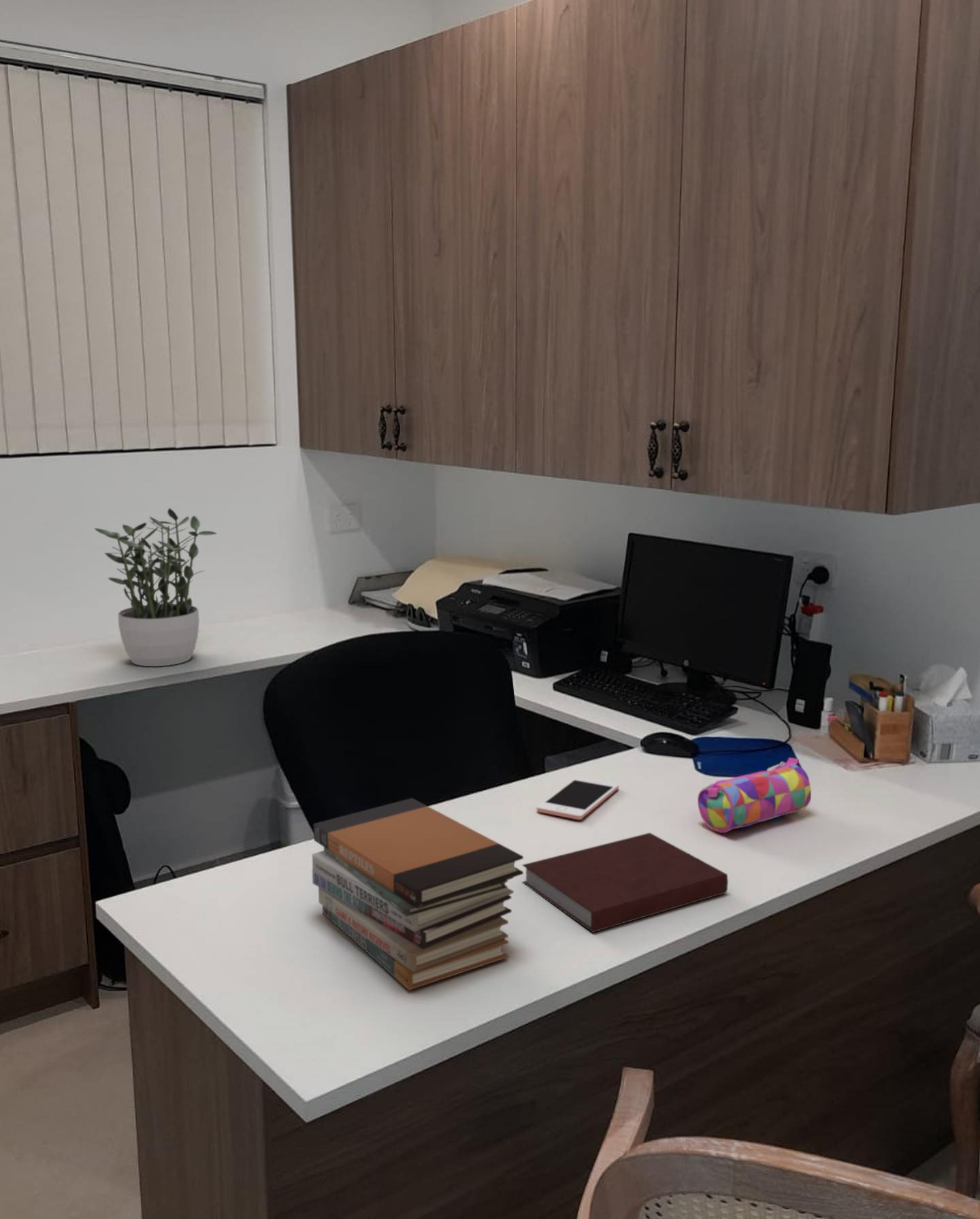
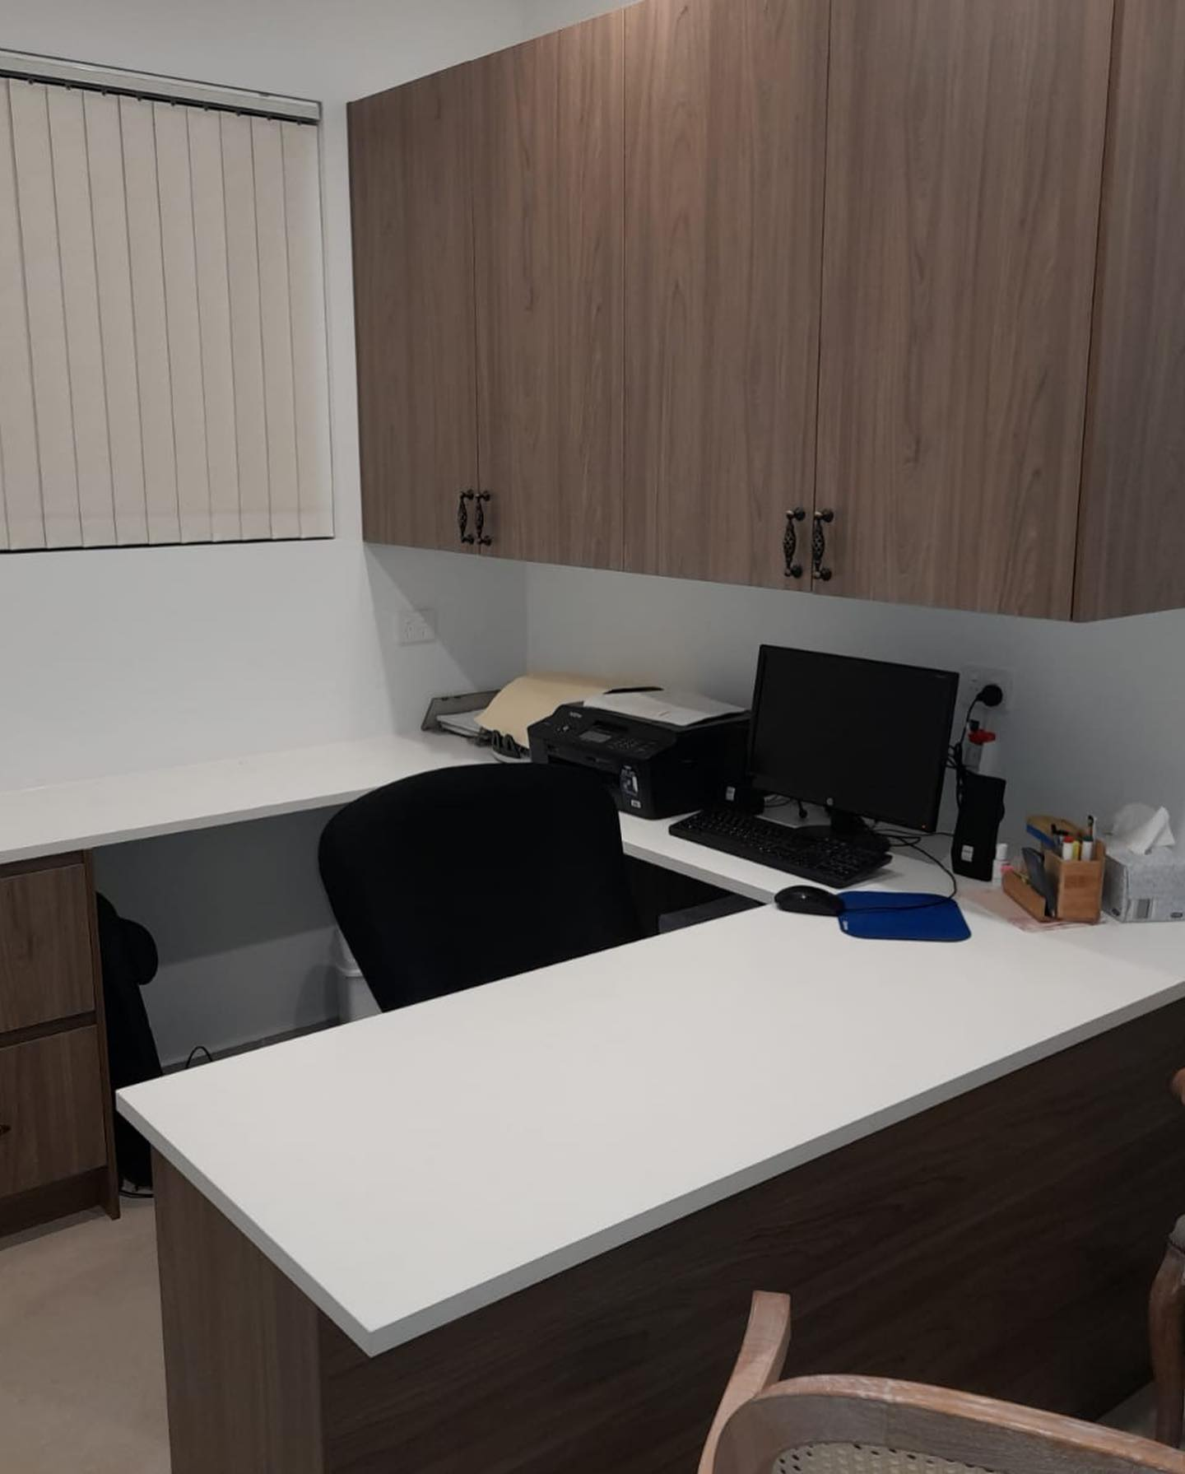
- cell phone [536,777,619,820]
- book stack [312,798,524,991]
- potted plant [93,508,218,667]
- pencil case [697,757,812,834]
- notebook [521,832,729,933]
